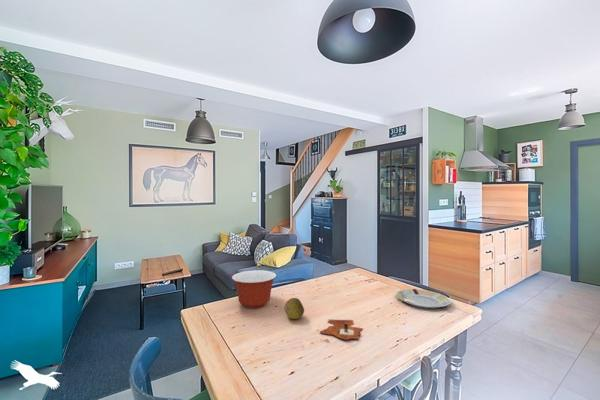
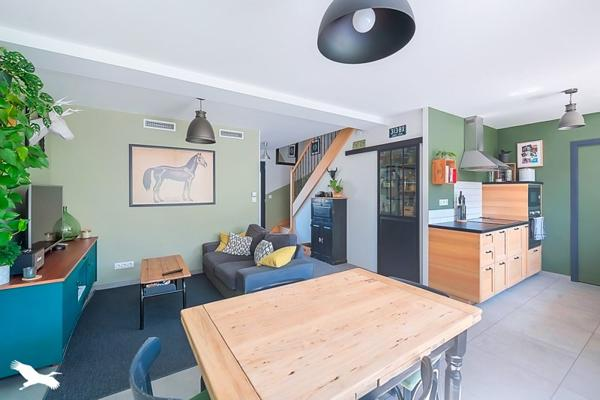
- plate [396,288,451,309]
- mixing bowl [231,269,277,309]
- fruit [284,297,305,320]
- candle [319,318,364,344]
